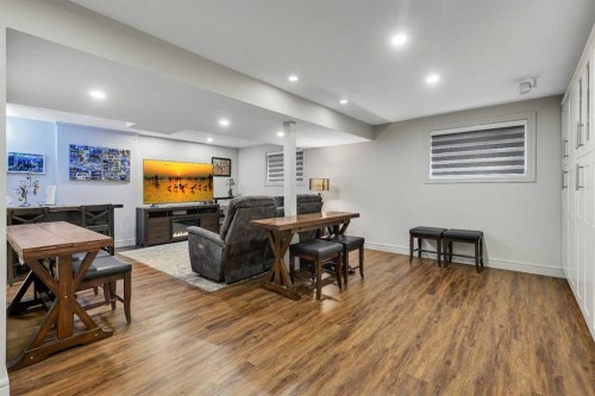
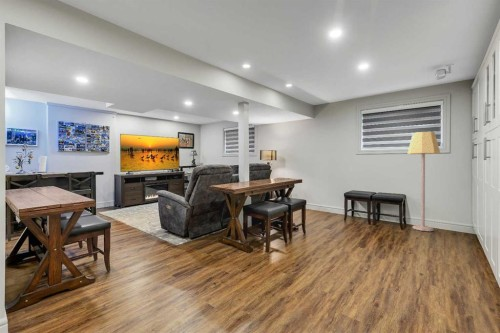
+ lamp [407,131,441,232]
